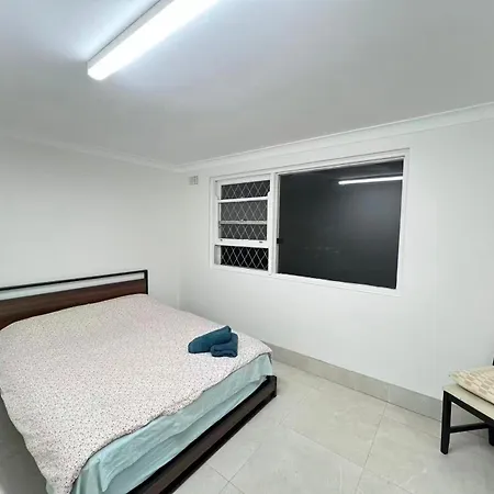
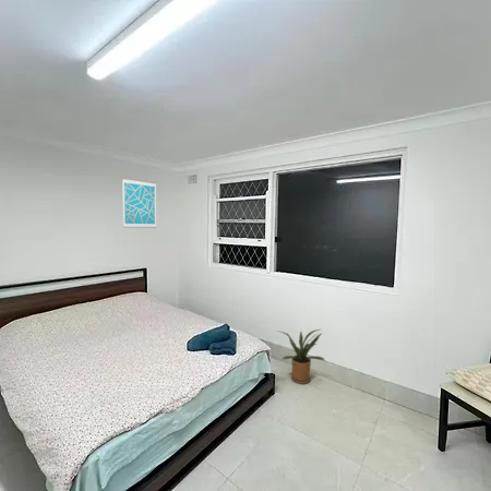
+ house plant [276,328,327,385]
+ wall art [121,177,157,229]
